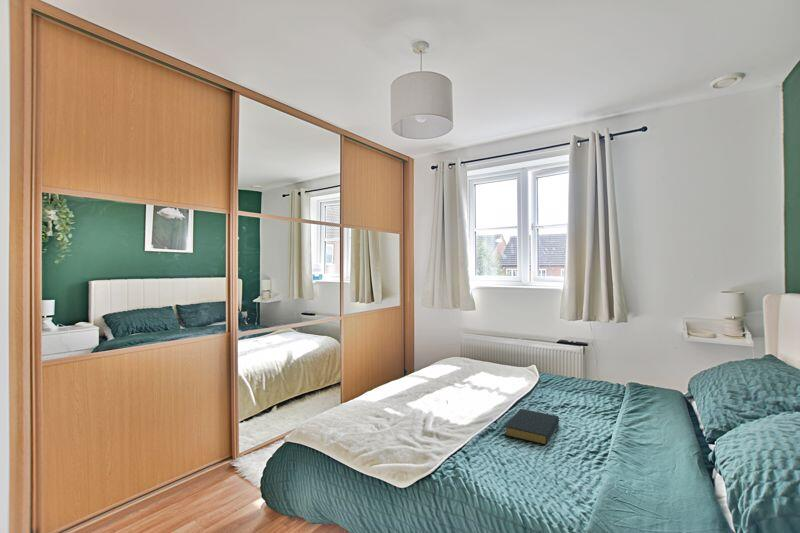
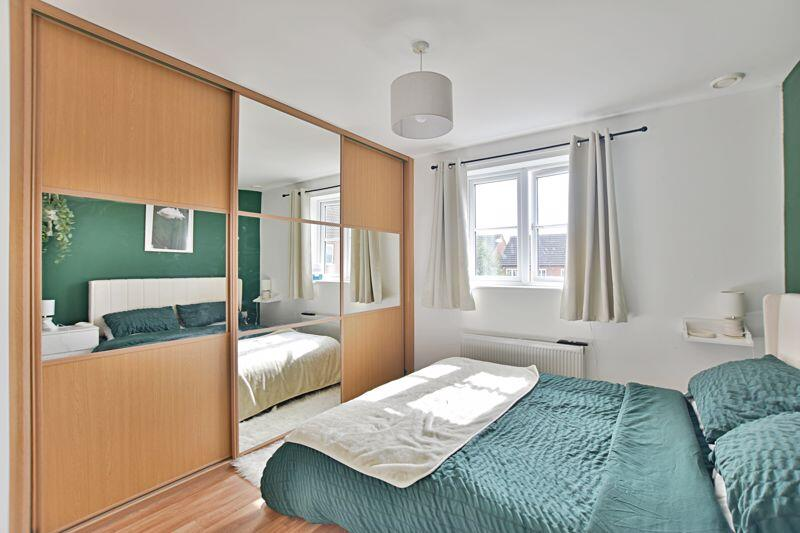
- hardback book [503,408,560,446]
